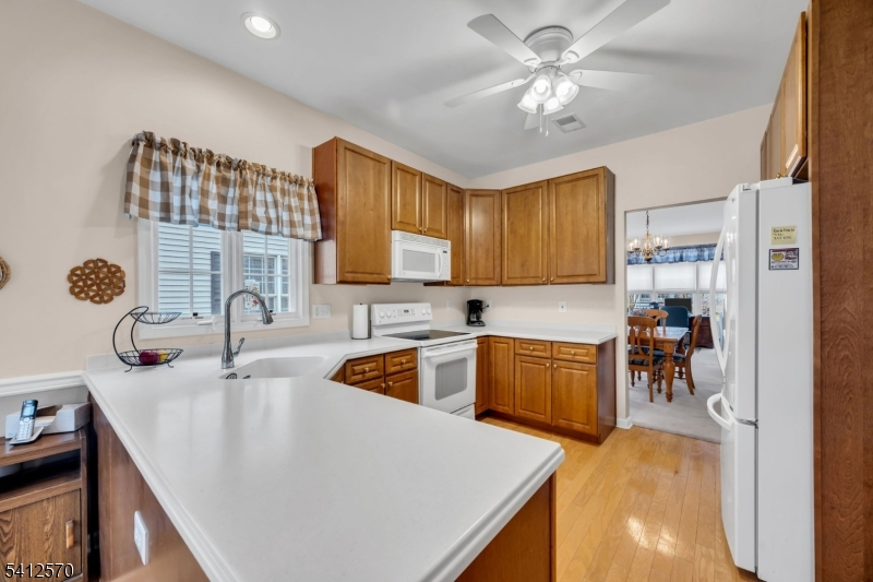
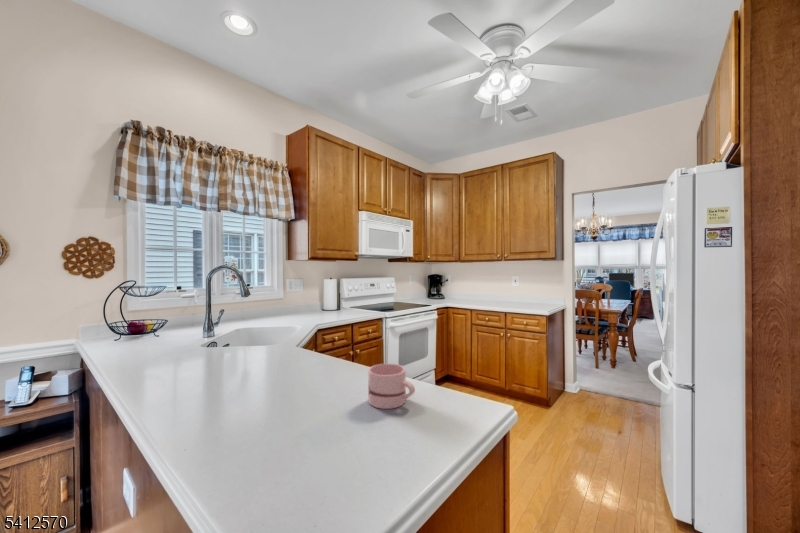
+ mug [367,363,416,410]
